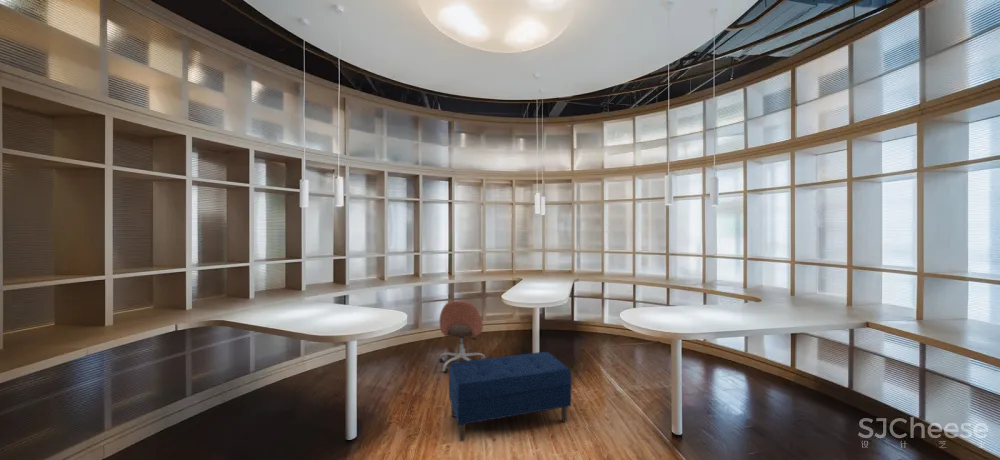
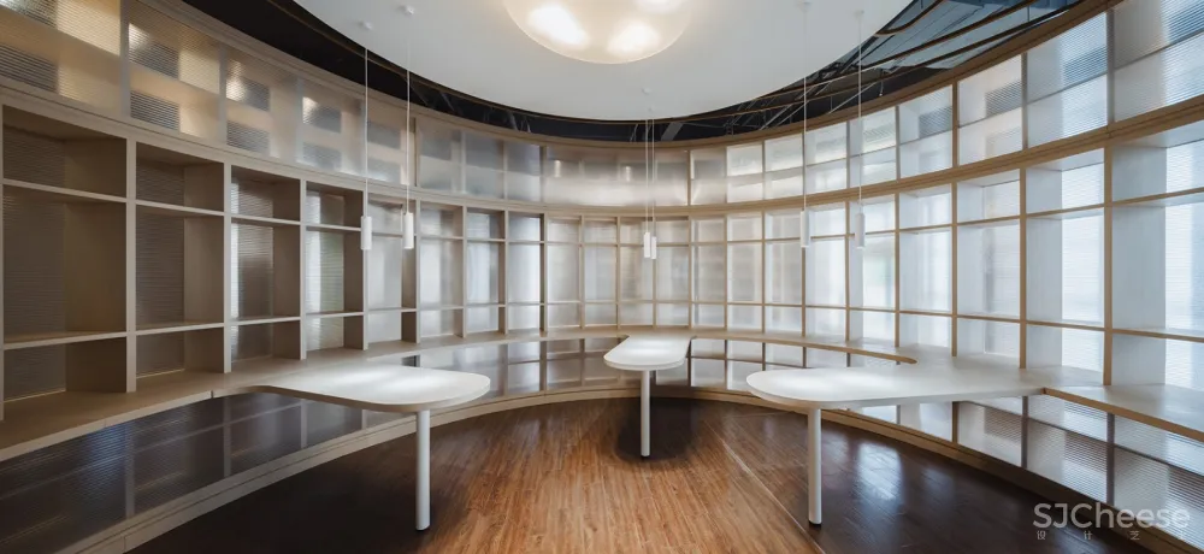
- office chair [438,300,486,373]
- bench [448,351,572,443]
